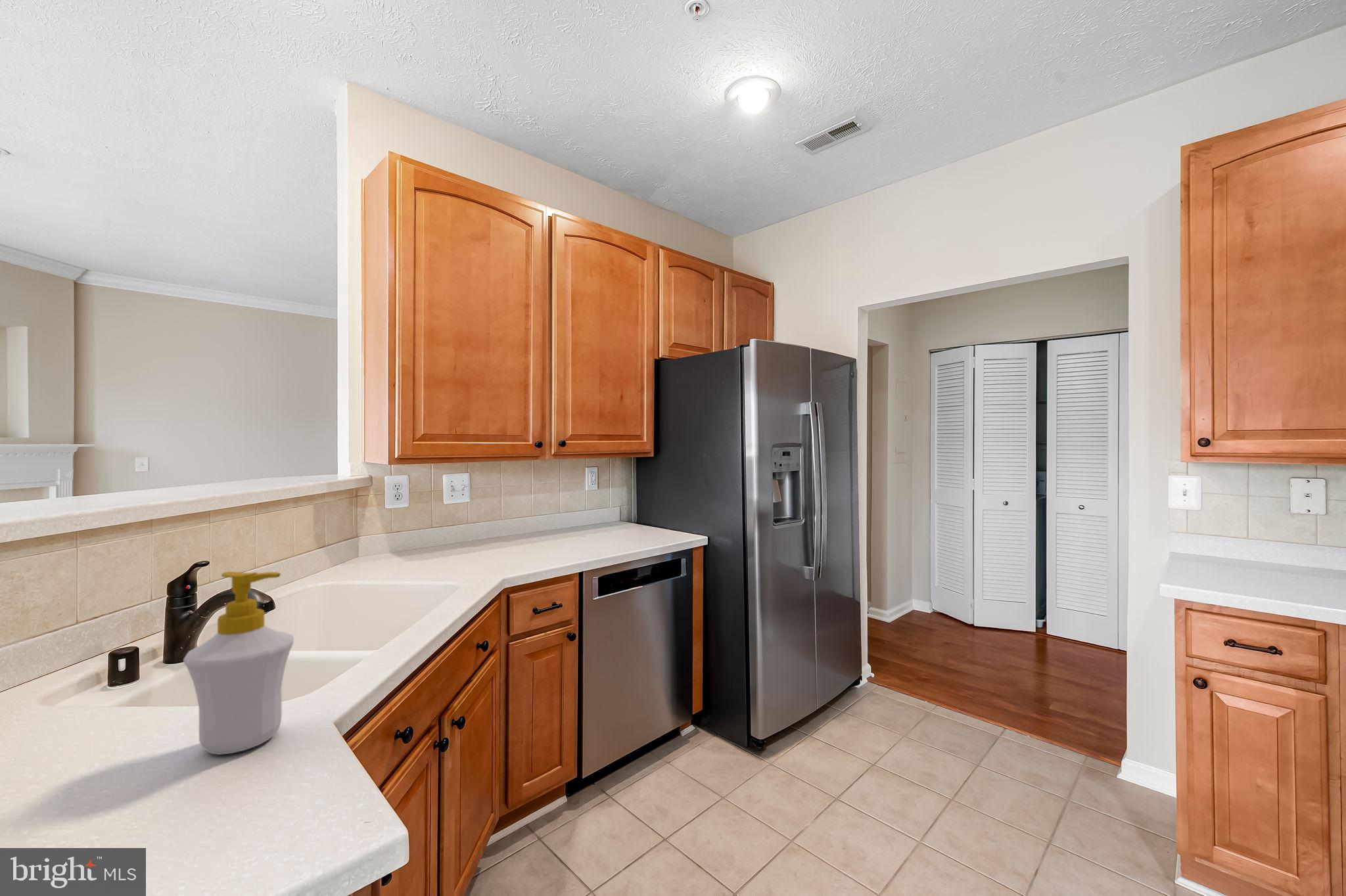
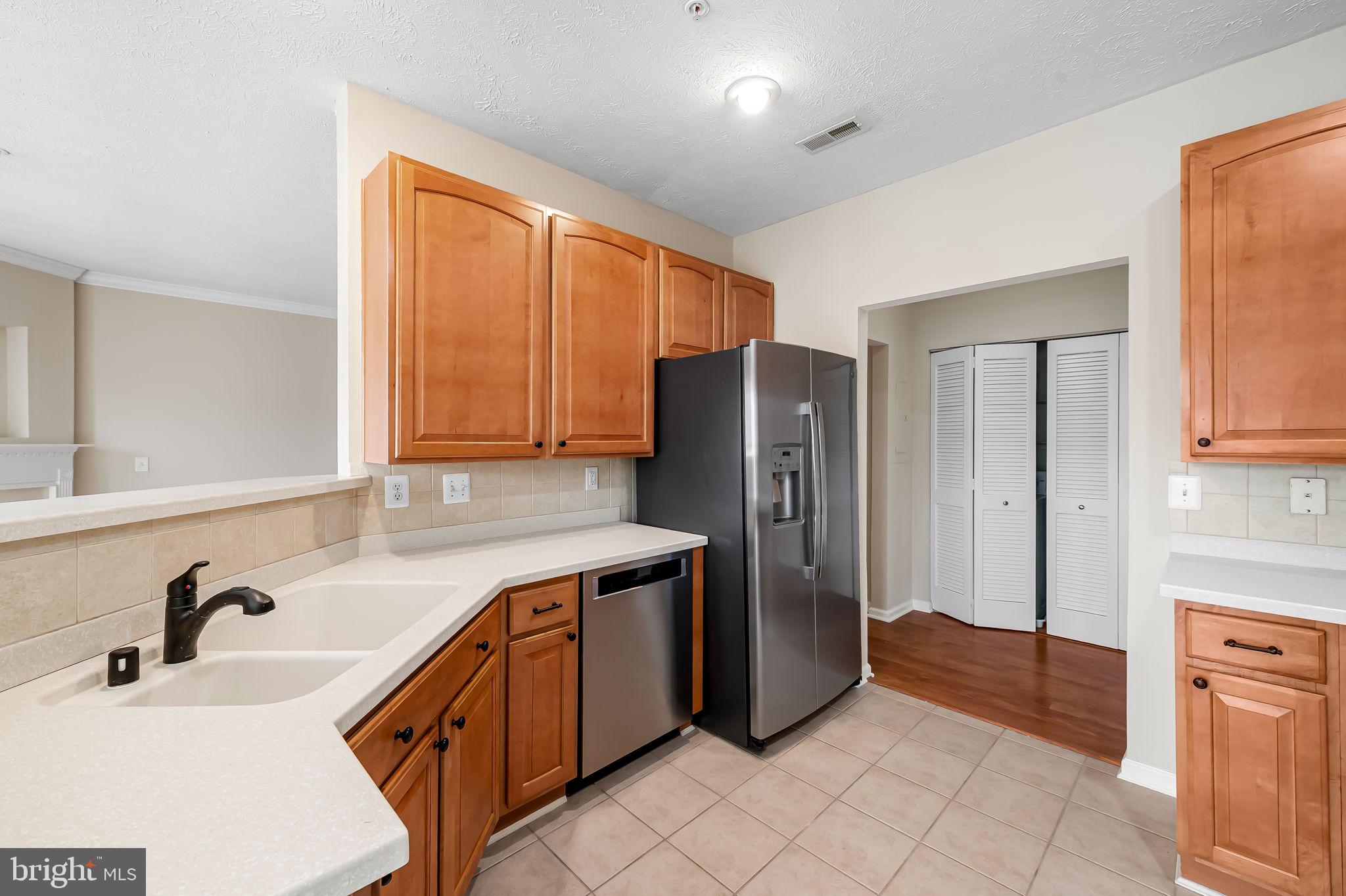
- soap bottle [183,571,294,755]
